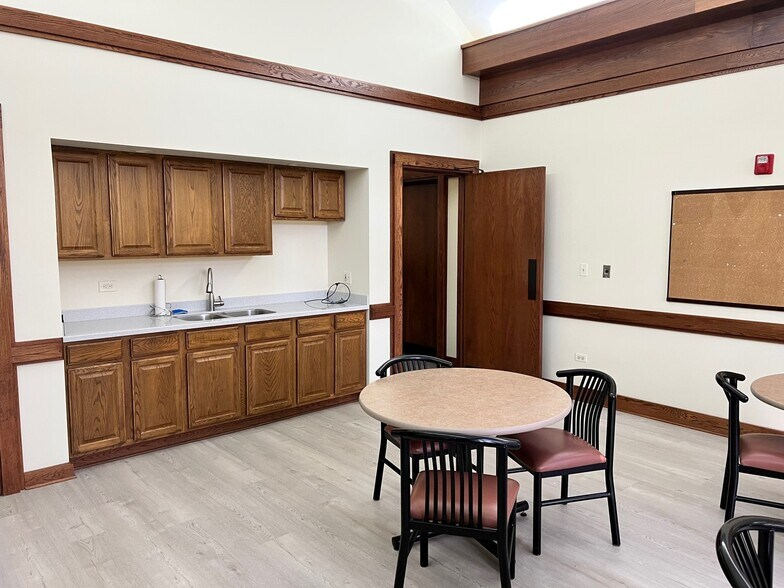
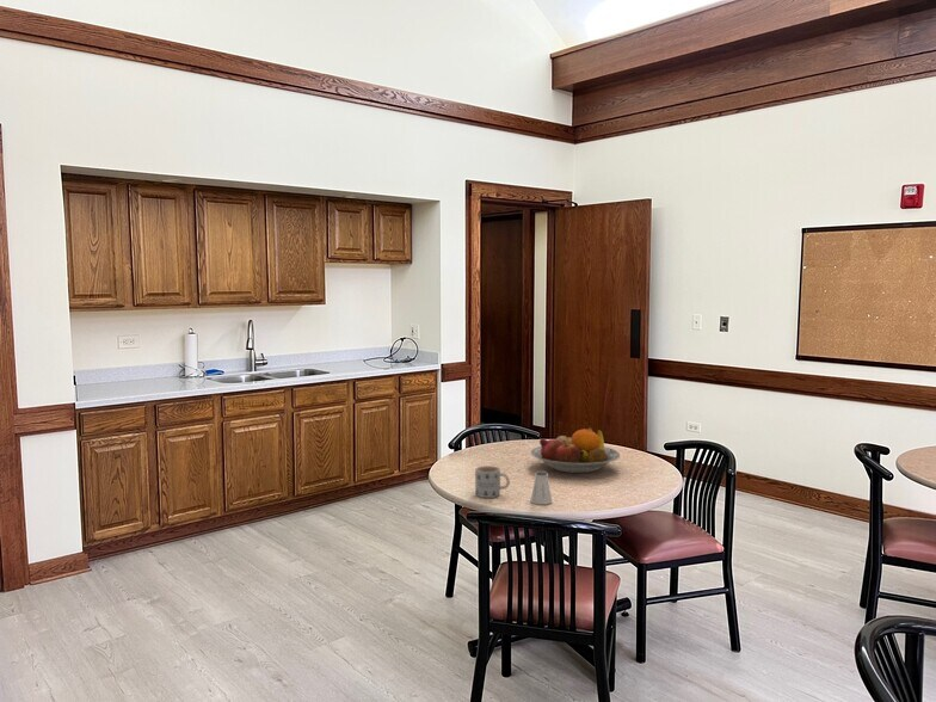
+ saltshaker [530,469,553,506]
+ fruit bowl [530,426,621,474]
+ mug [474,464,511,499]
